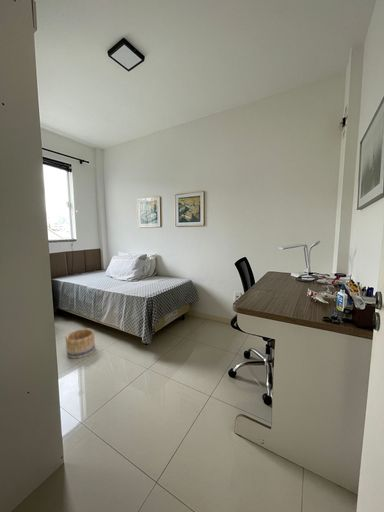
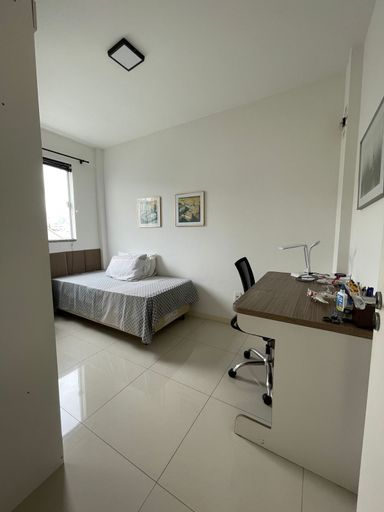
- basket [64,327,96,359]
